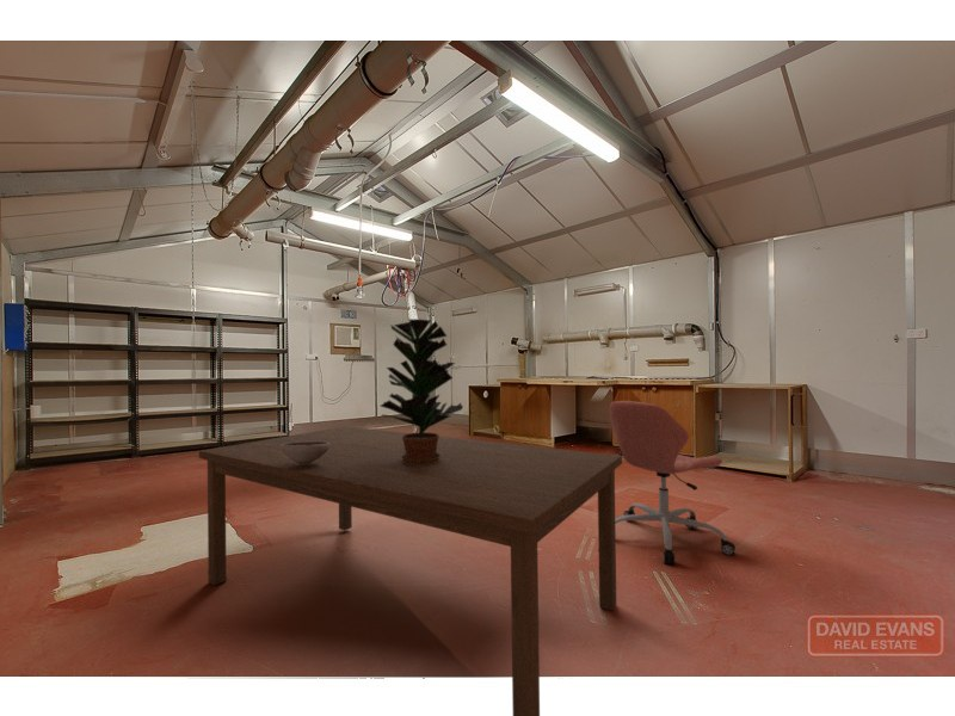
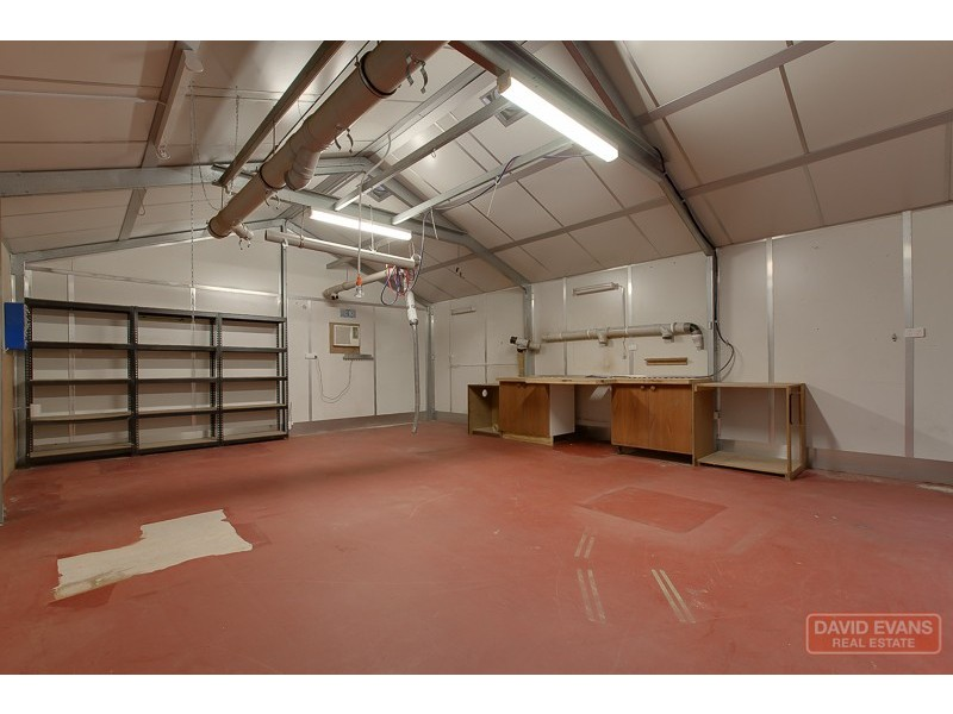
- bowl [281,442,329,465]
- potted plant [380,317,464,465]
- dining table [198,425,623,716]
- office chair [608,400,737,566]
